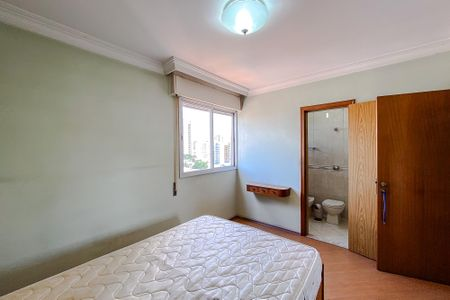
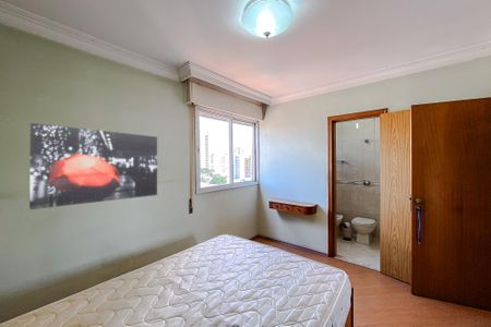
+ wall art [28,122,158,210]
